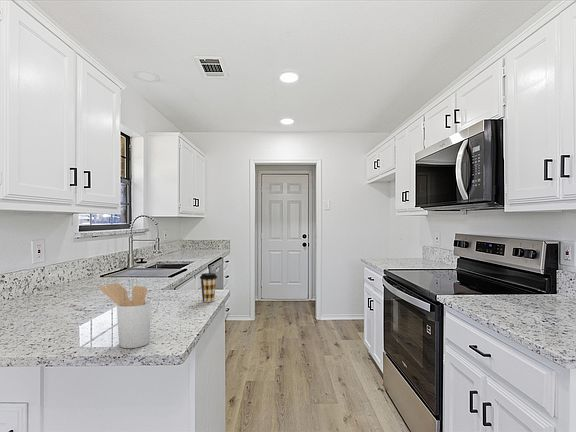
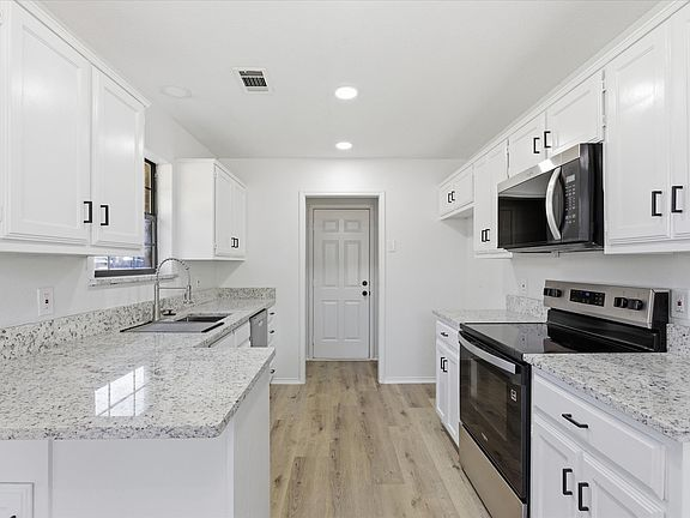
- utensil holder [99,282,153,349]
- coffee cup [199,272,218,303]
